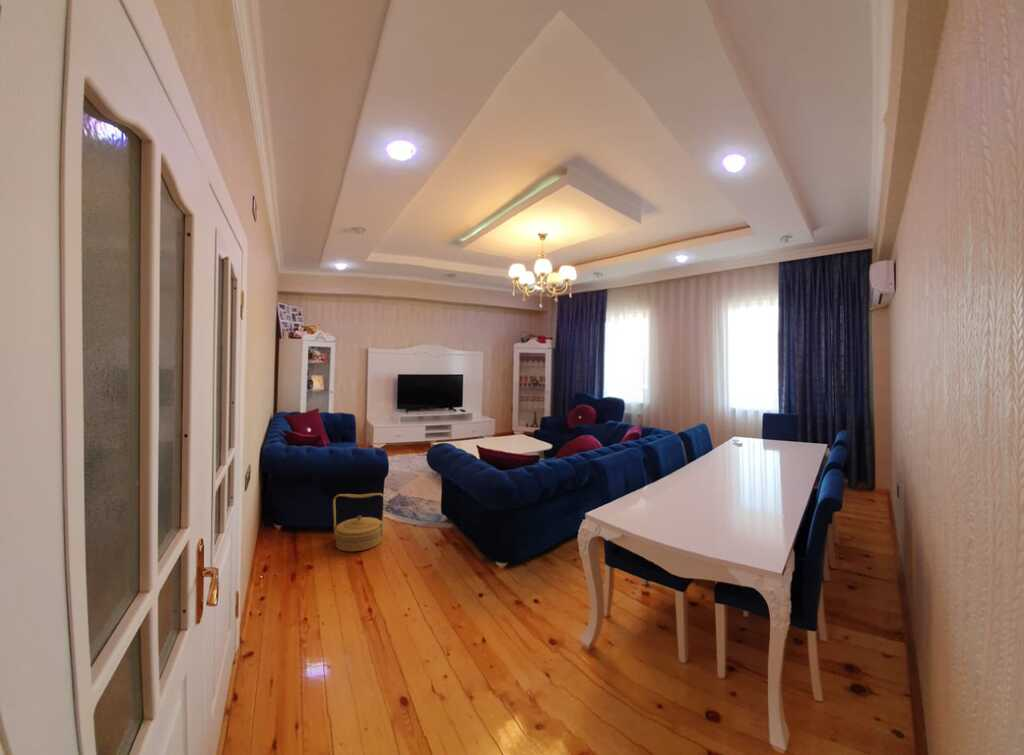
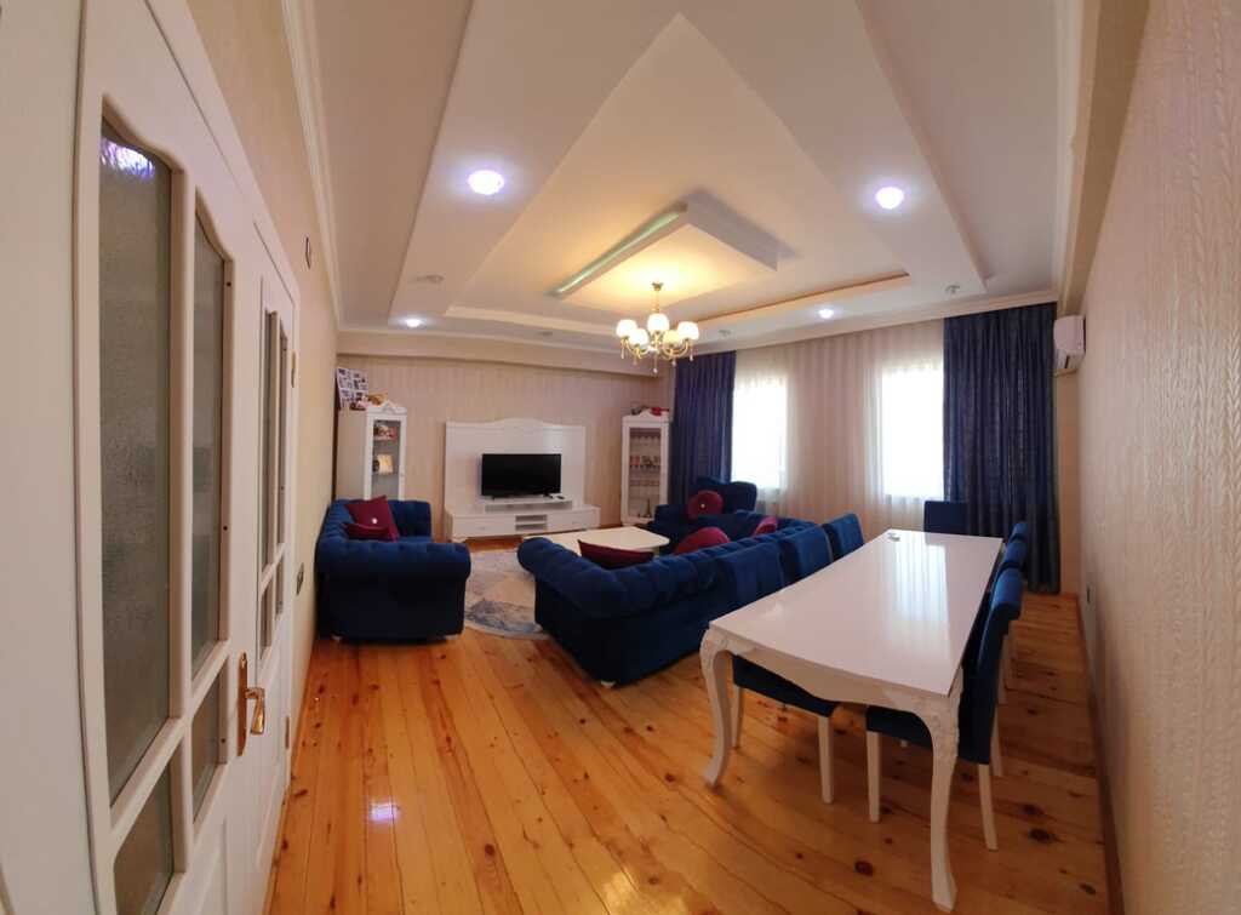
- basket [332,492,386,552]
